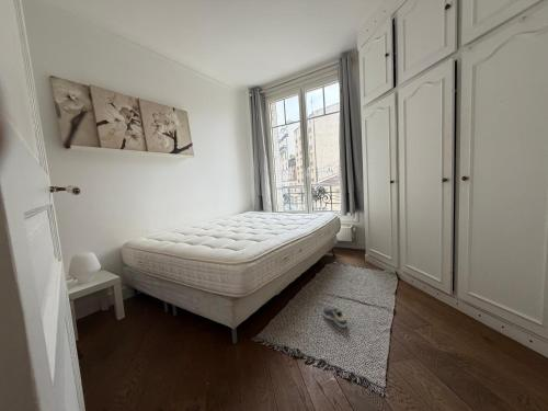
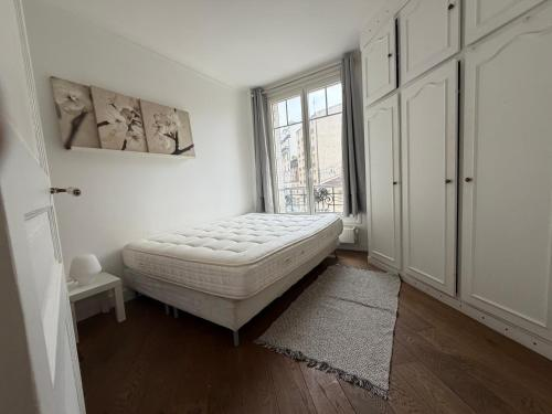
- sneaker [321,308,349,329]
